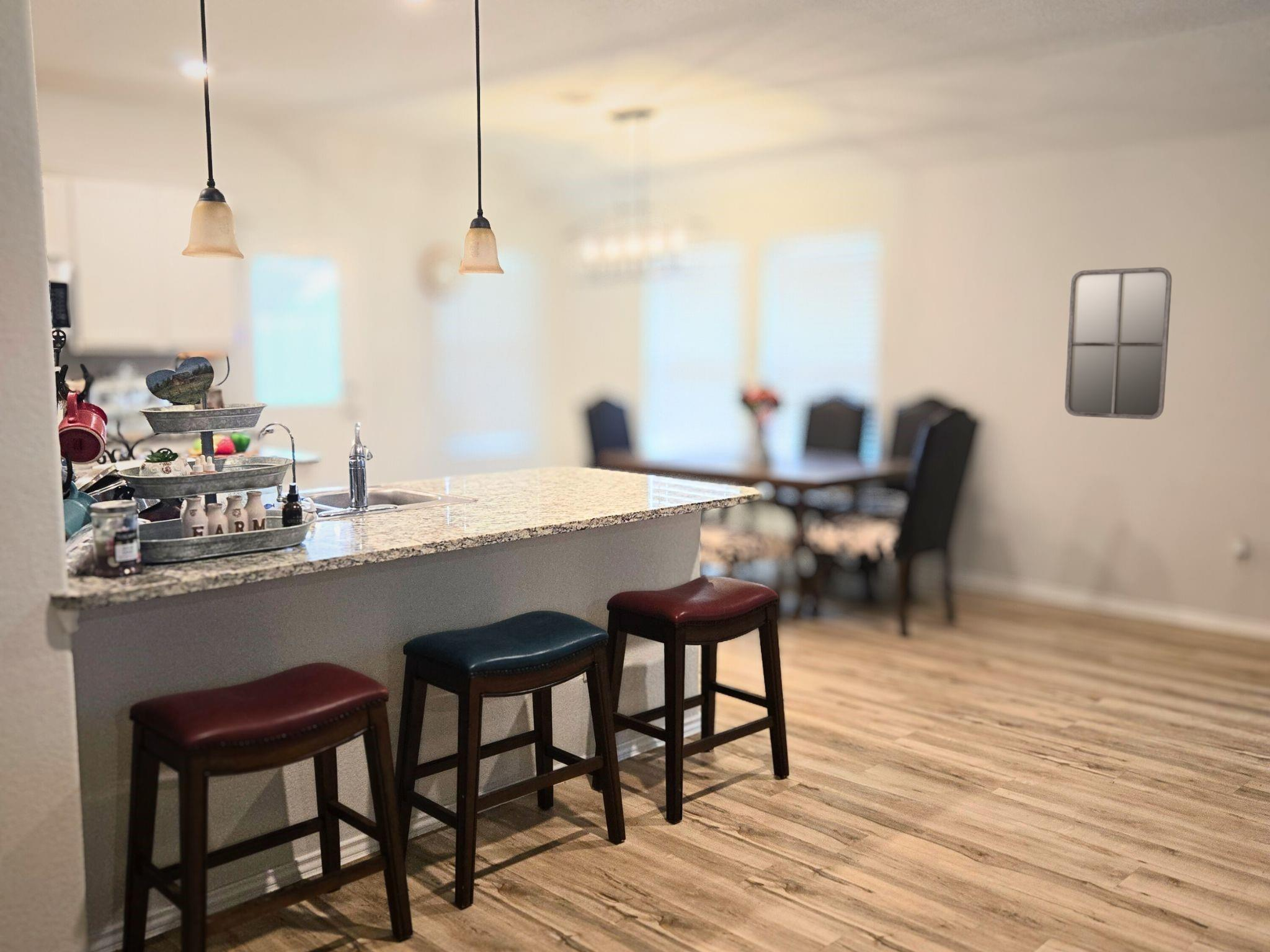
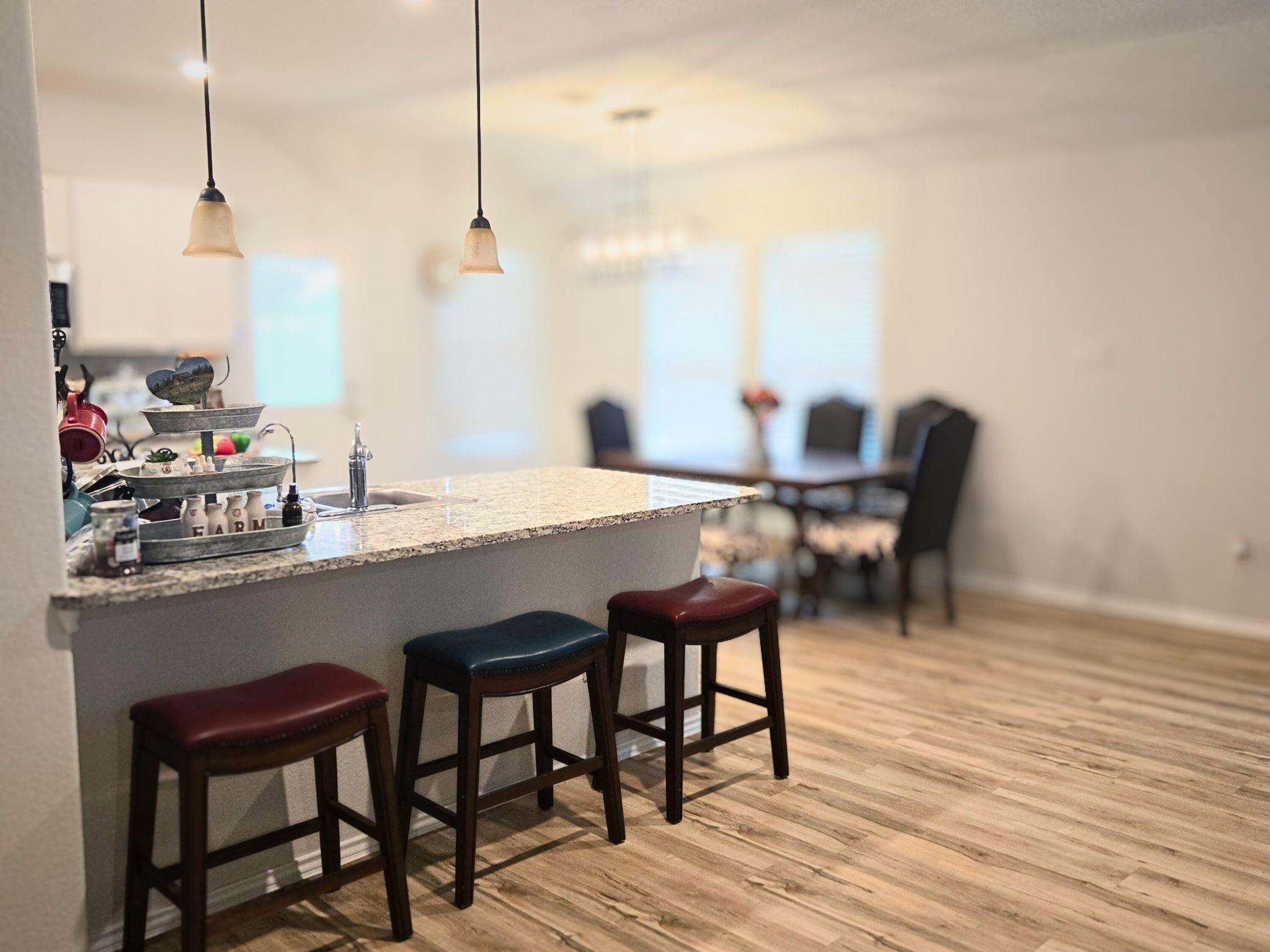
- home mirror [1064,267,1173,420]
